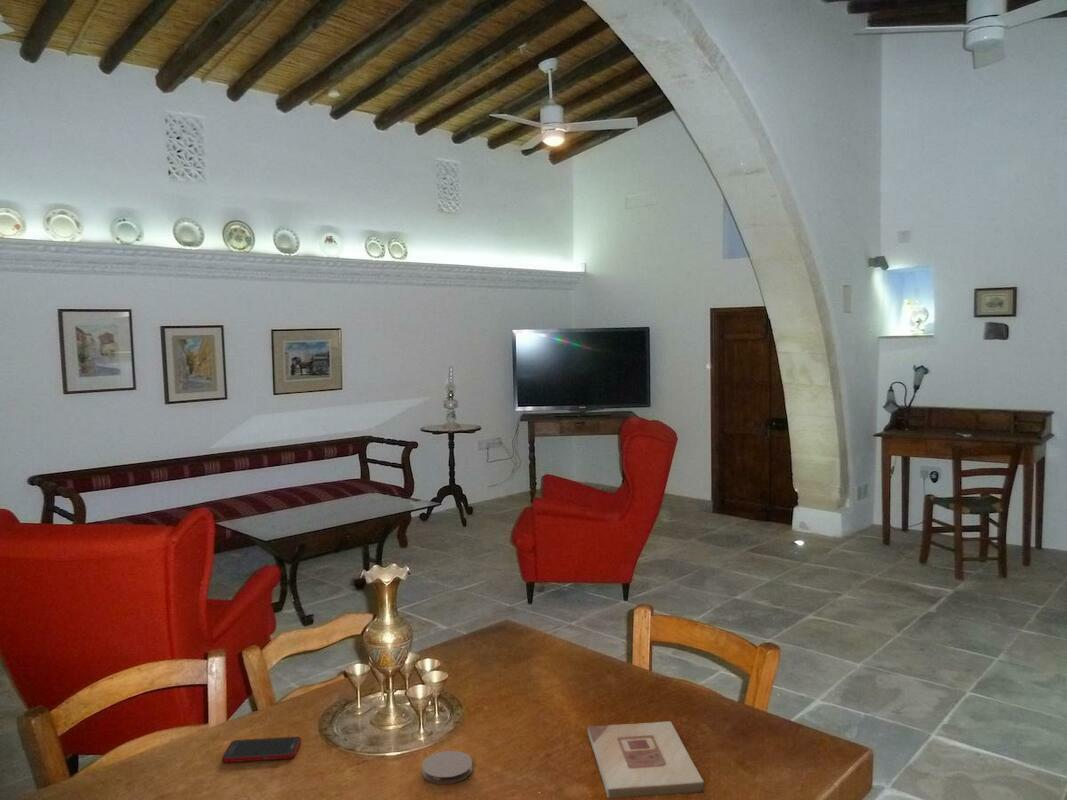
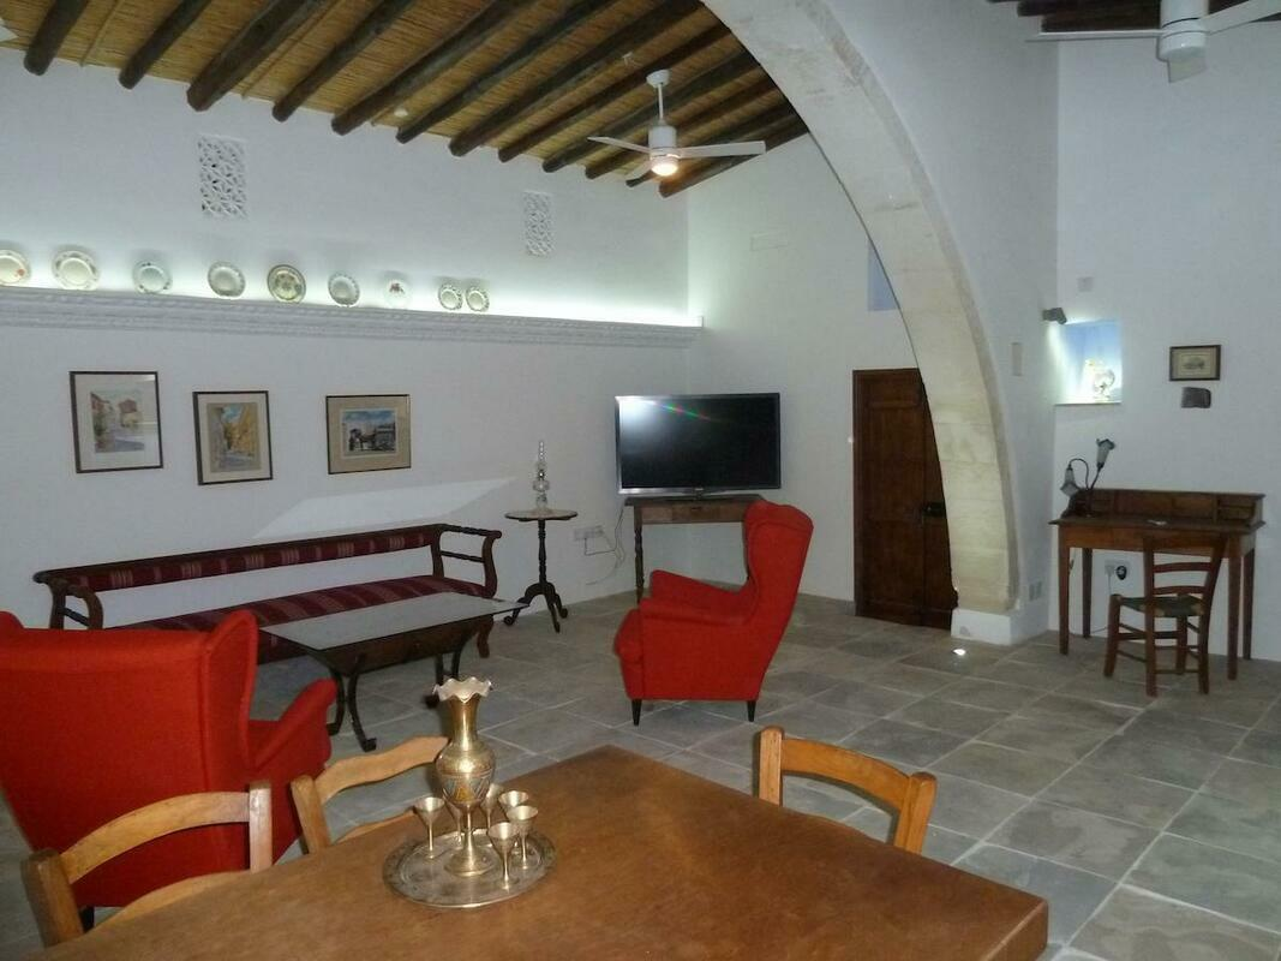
- wooden plaque [587,720,705,800]
- cell phone [221,736,302,763]
- coaster [421,750,473,785]
